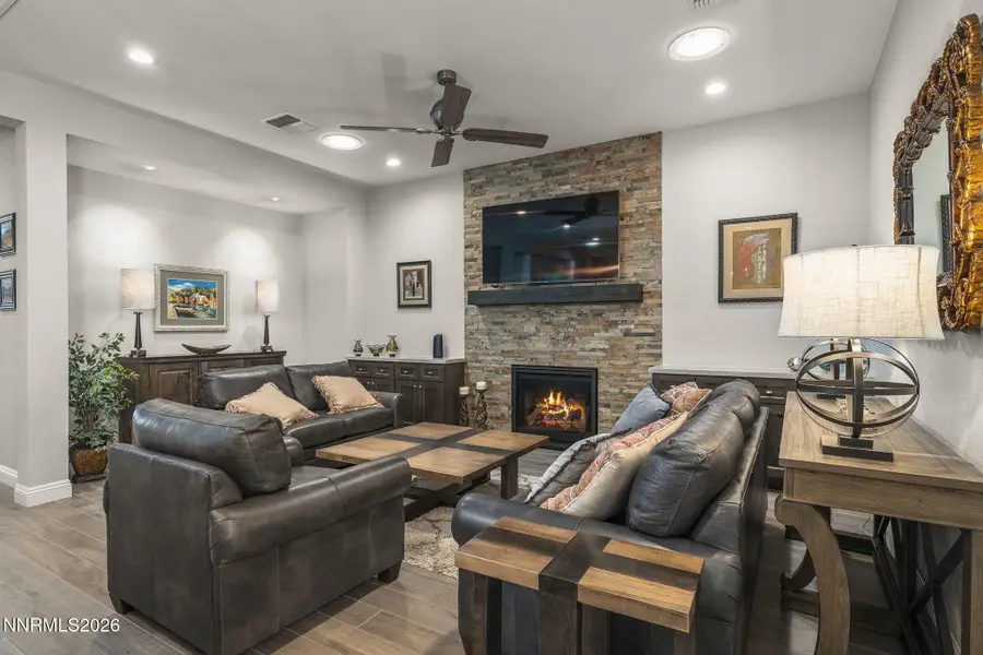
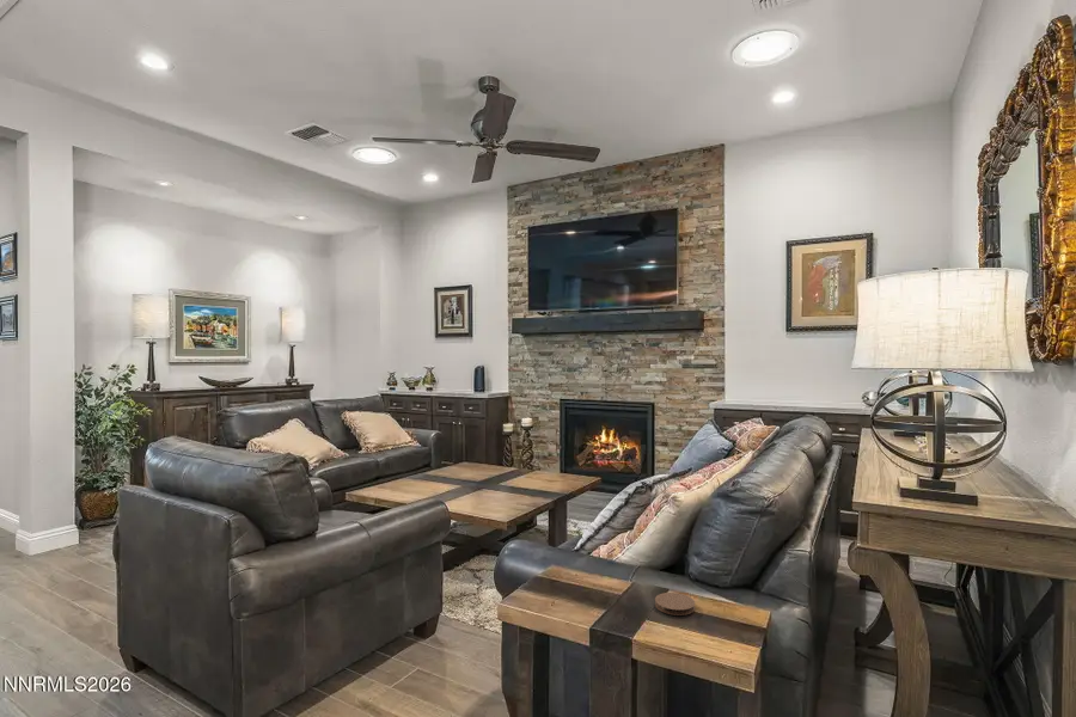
+ coaster [654,592,696,617]
